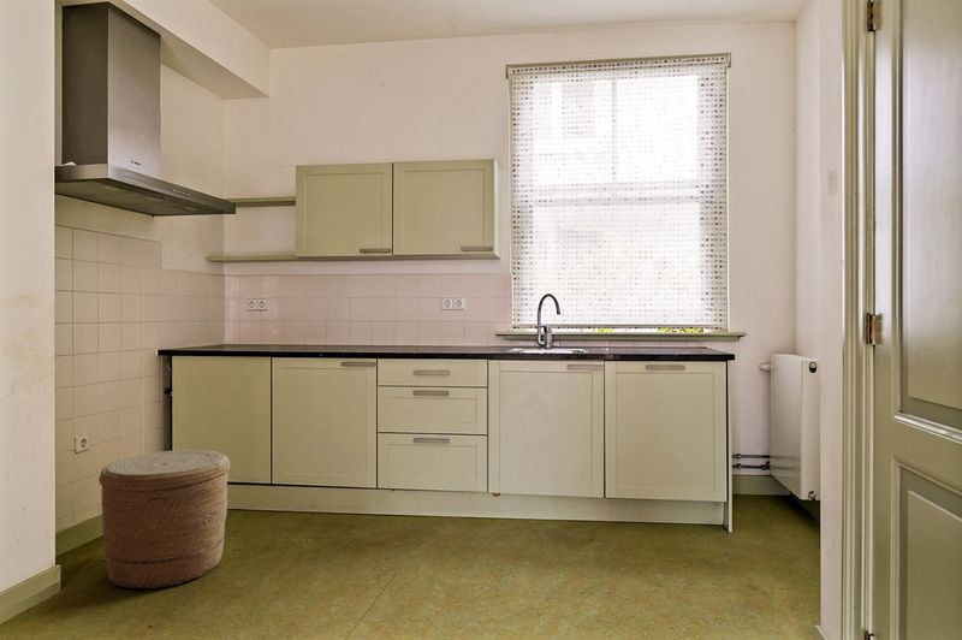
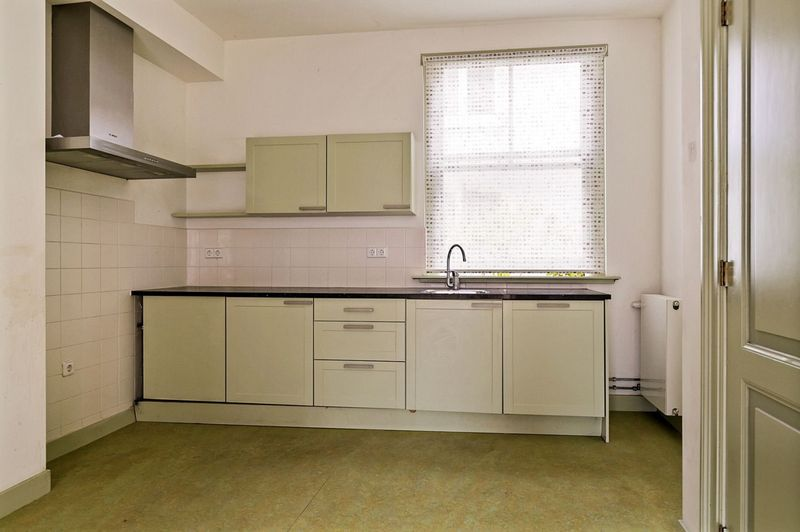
- basket [97,449,231,589]
